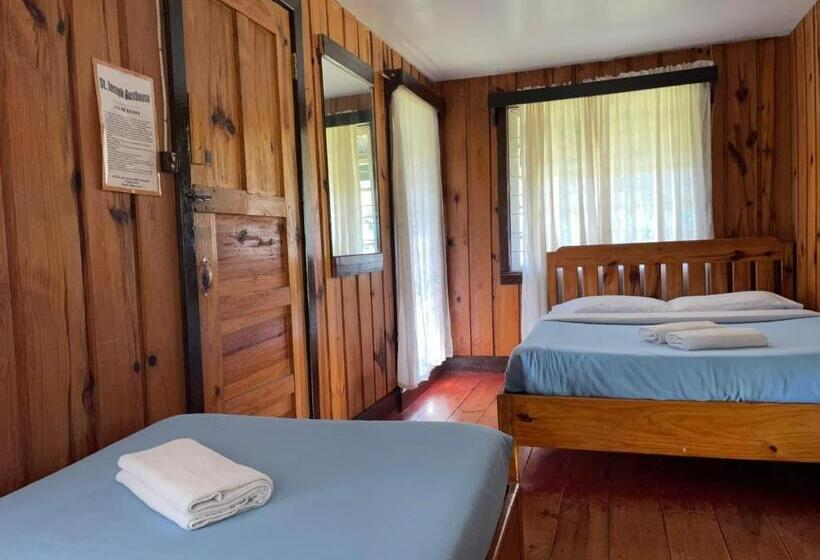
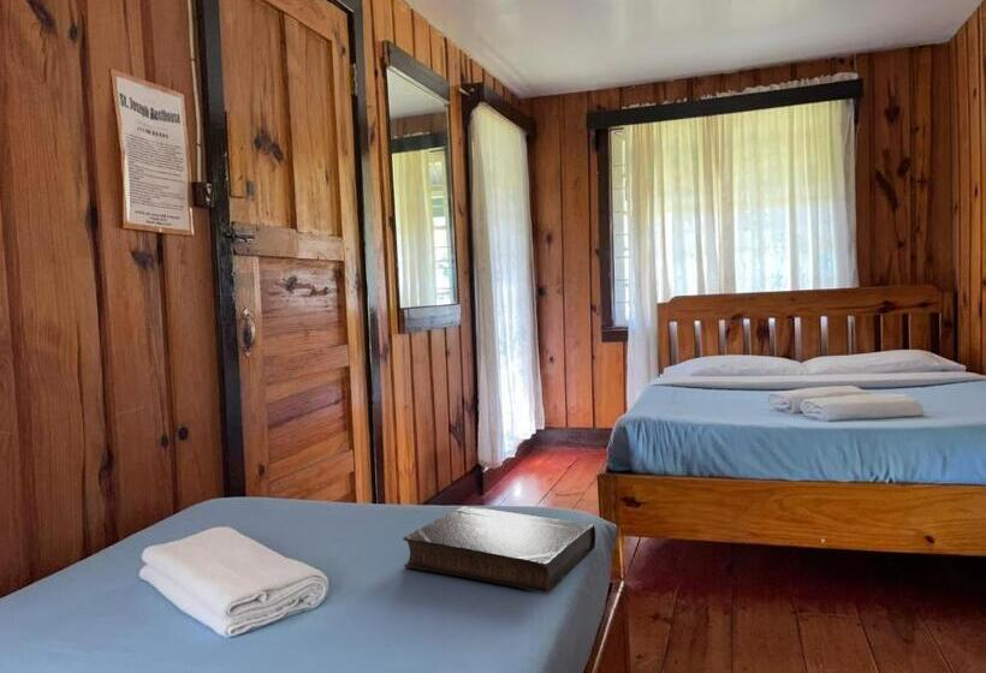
+ book [402,505,596,595]
